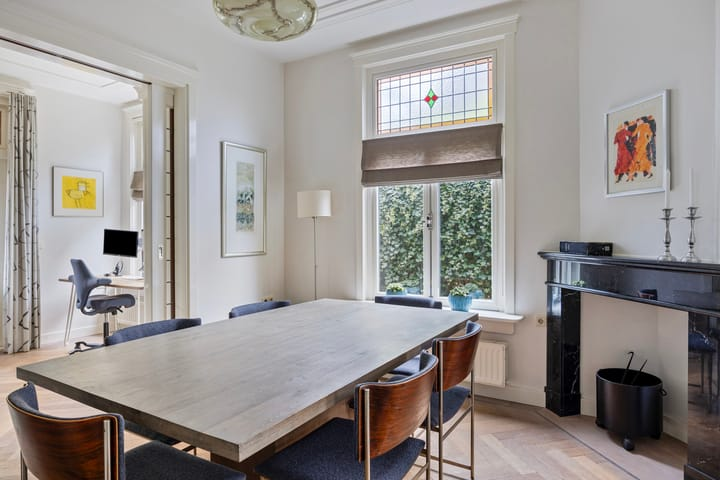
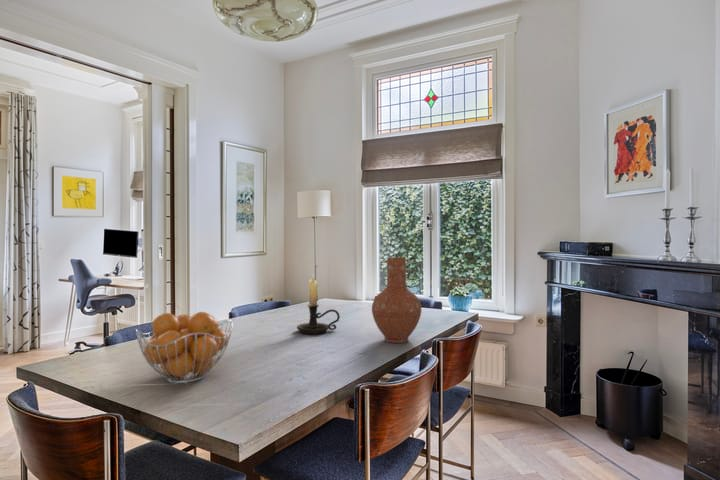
+ candle holder [296,271,341,335]
+ vase [371,256,422,344]
+ fruit basket [135,311,234,384]
